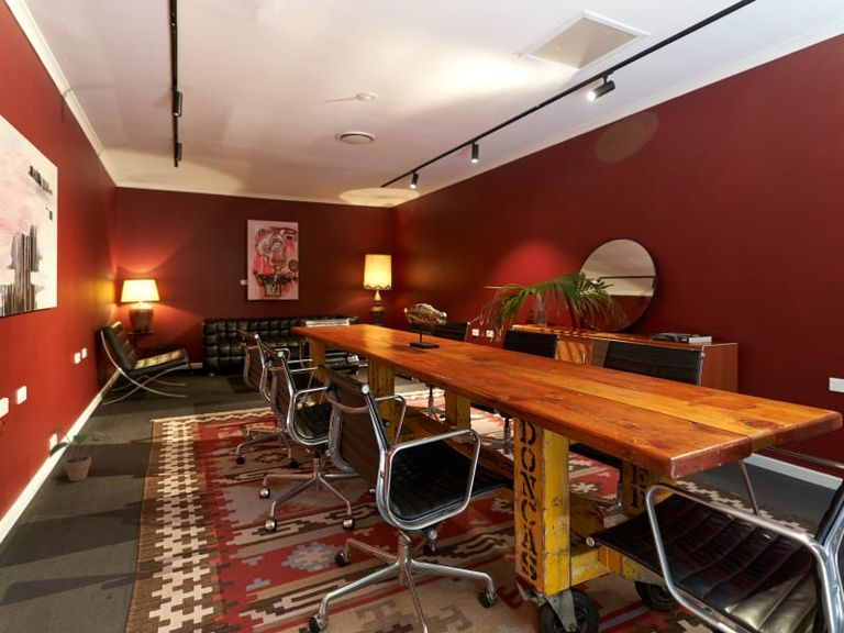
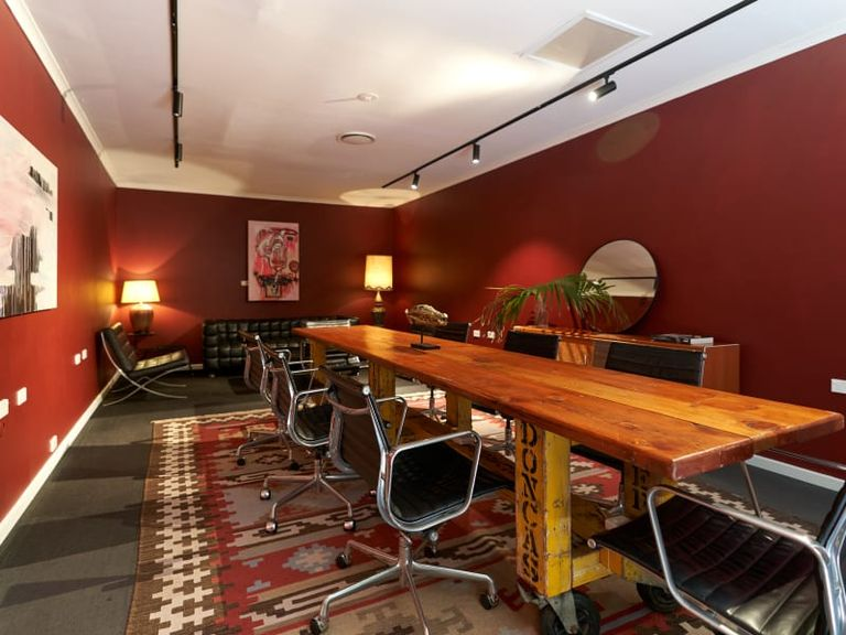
- potted plant [43,426,111,482]
